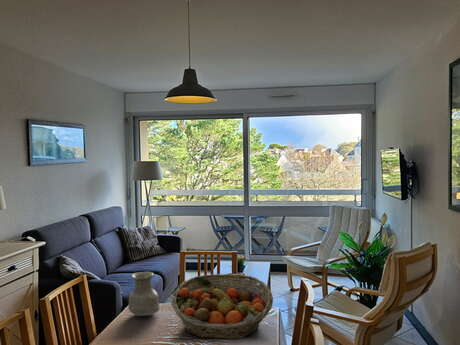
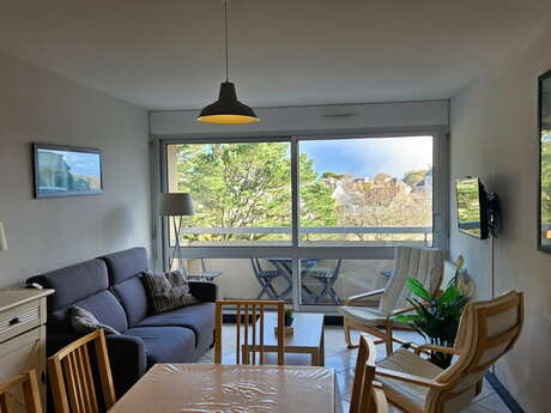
- vase [127,271,160,317]
- fruit basket [170,273,274,340]
